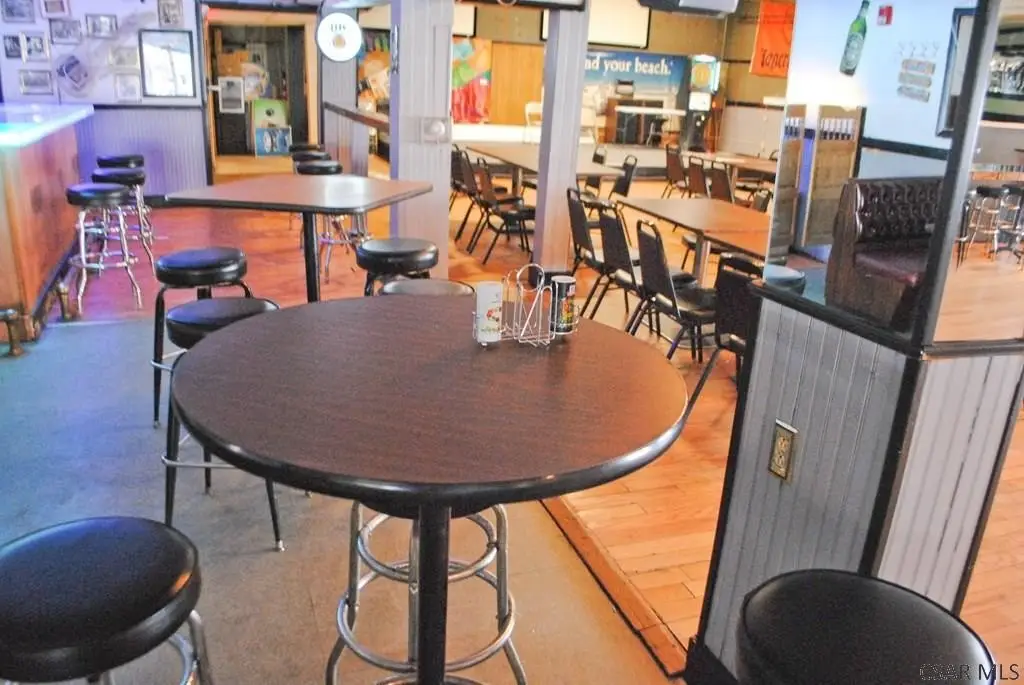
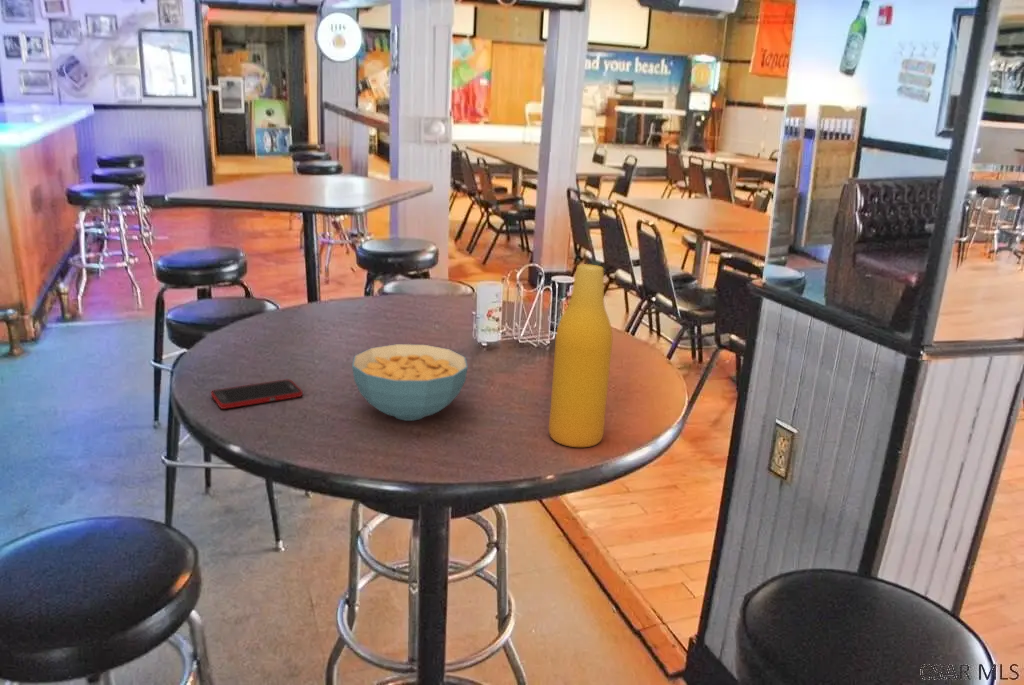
+ beer bottle [548,263,613,448]
+ cell phone [210,378,304,410]
+ cereal bowl [351,343,469,421]
